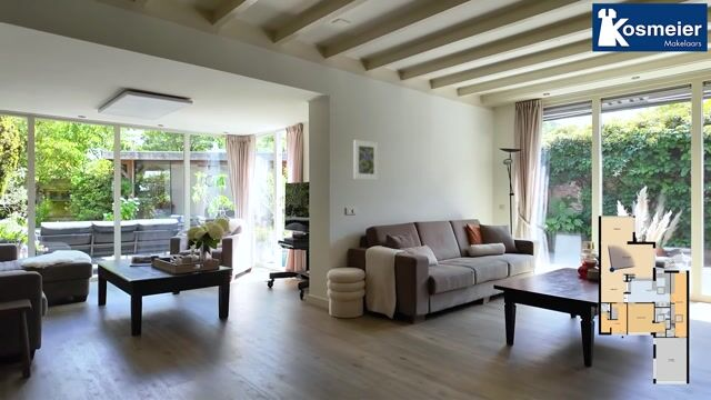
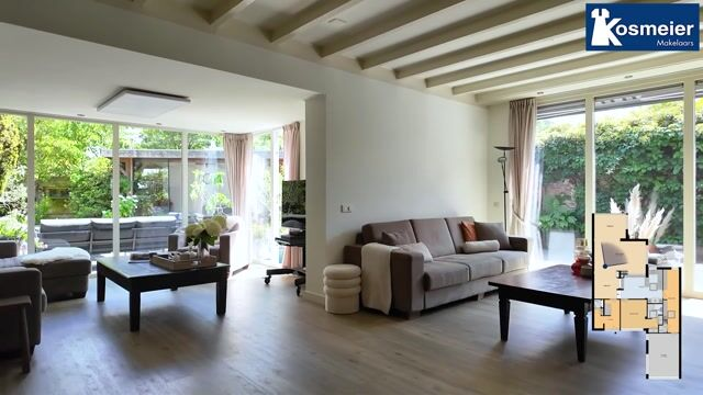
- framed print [352,139,379,181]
